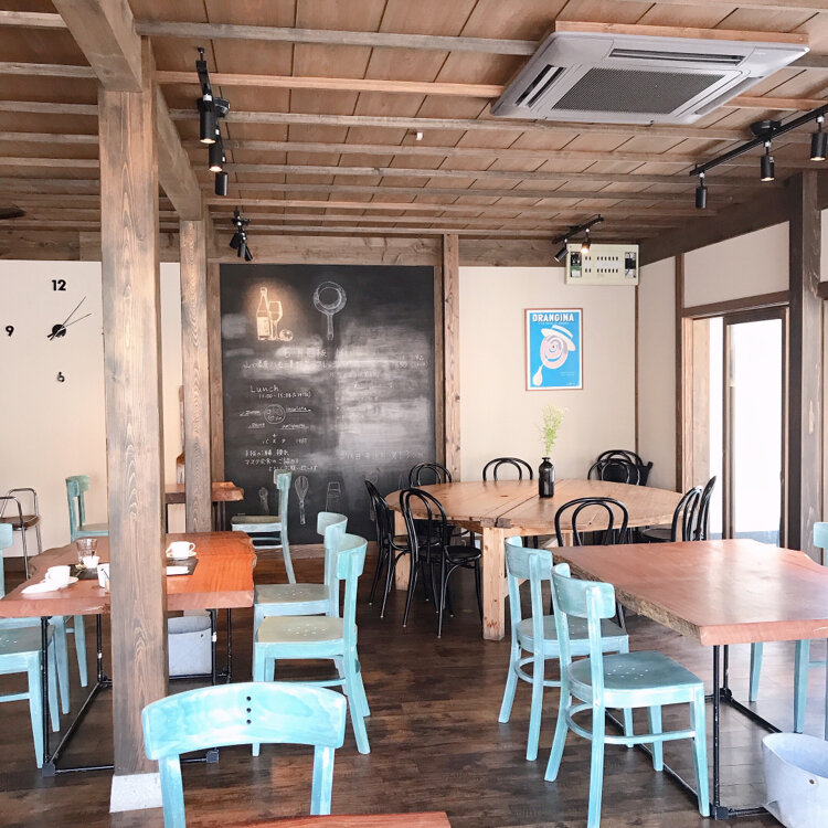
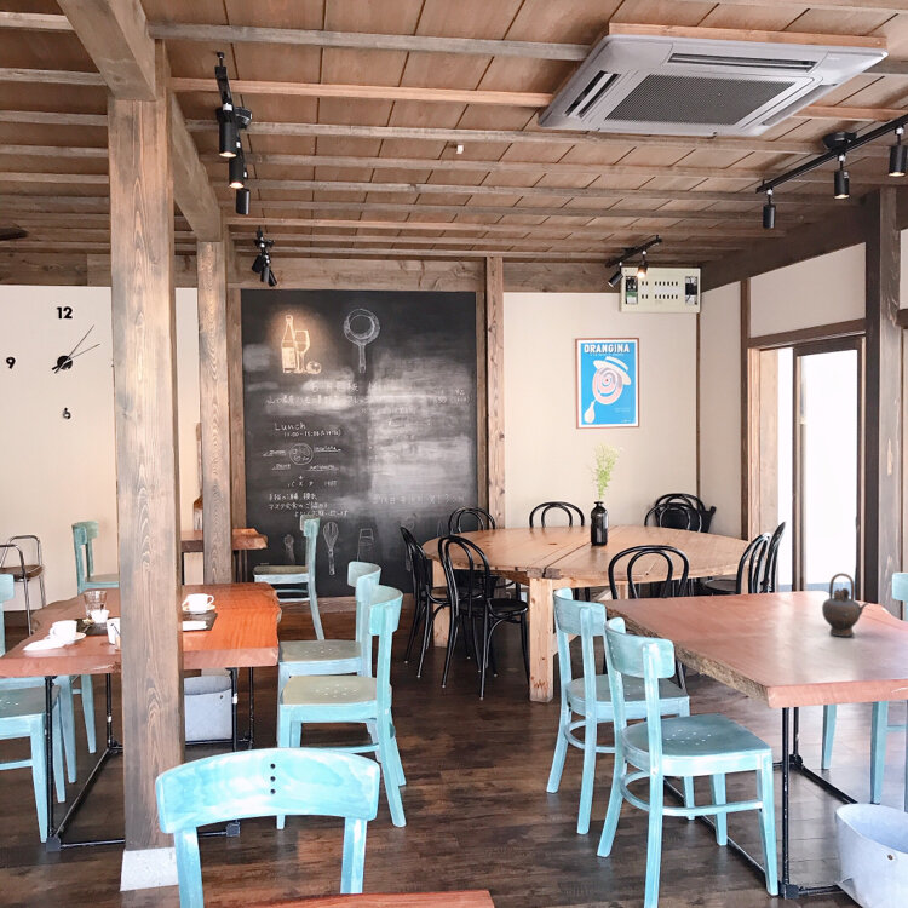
+ teapot [821,571,870,638]
